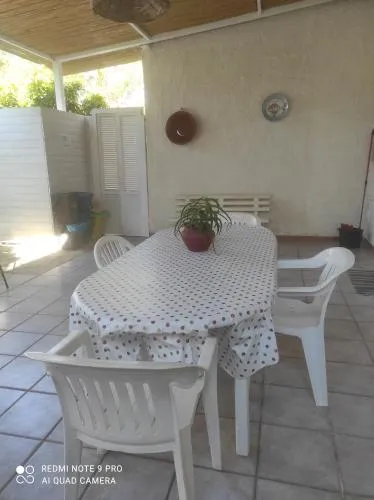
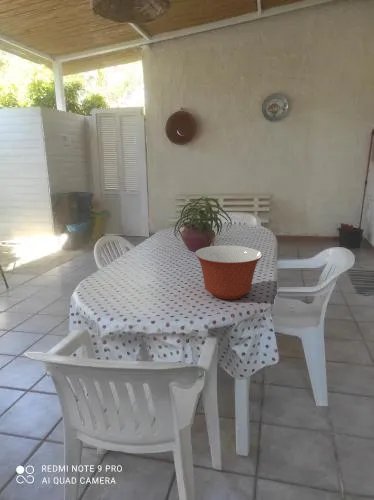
+ mixing bowl [194,245,263,300]
